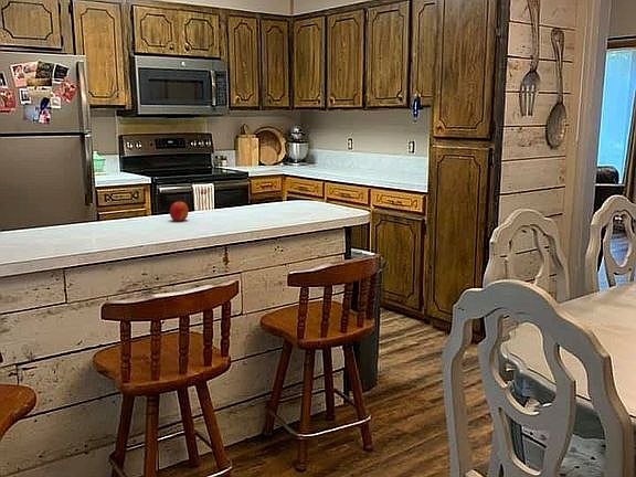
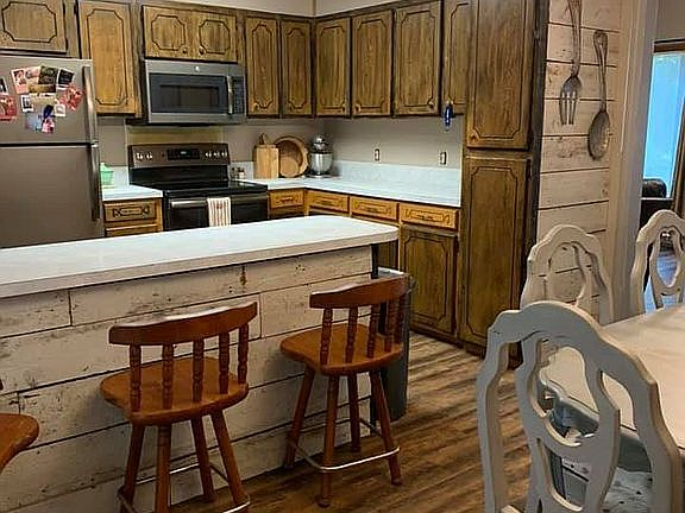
- fruit [169,201,190,222]
